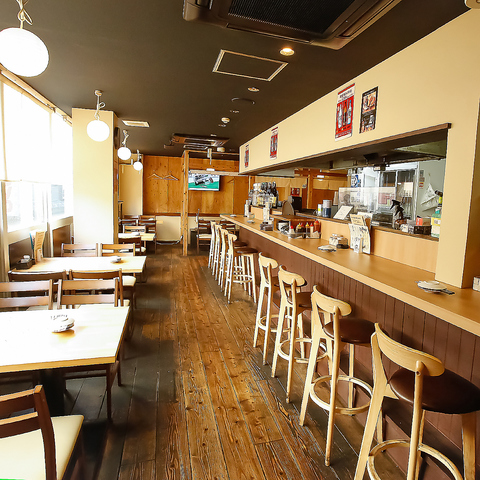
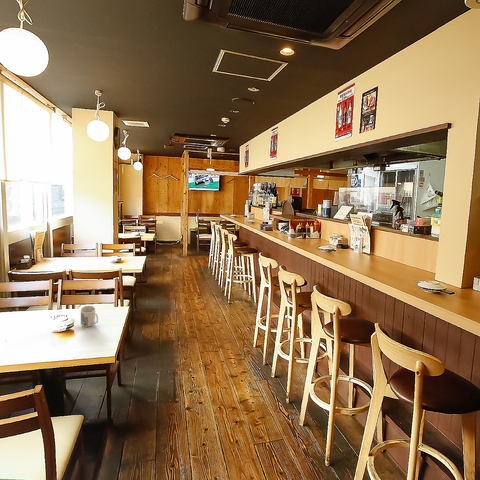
+ mug [80,305,99,328]
